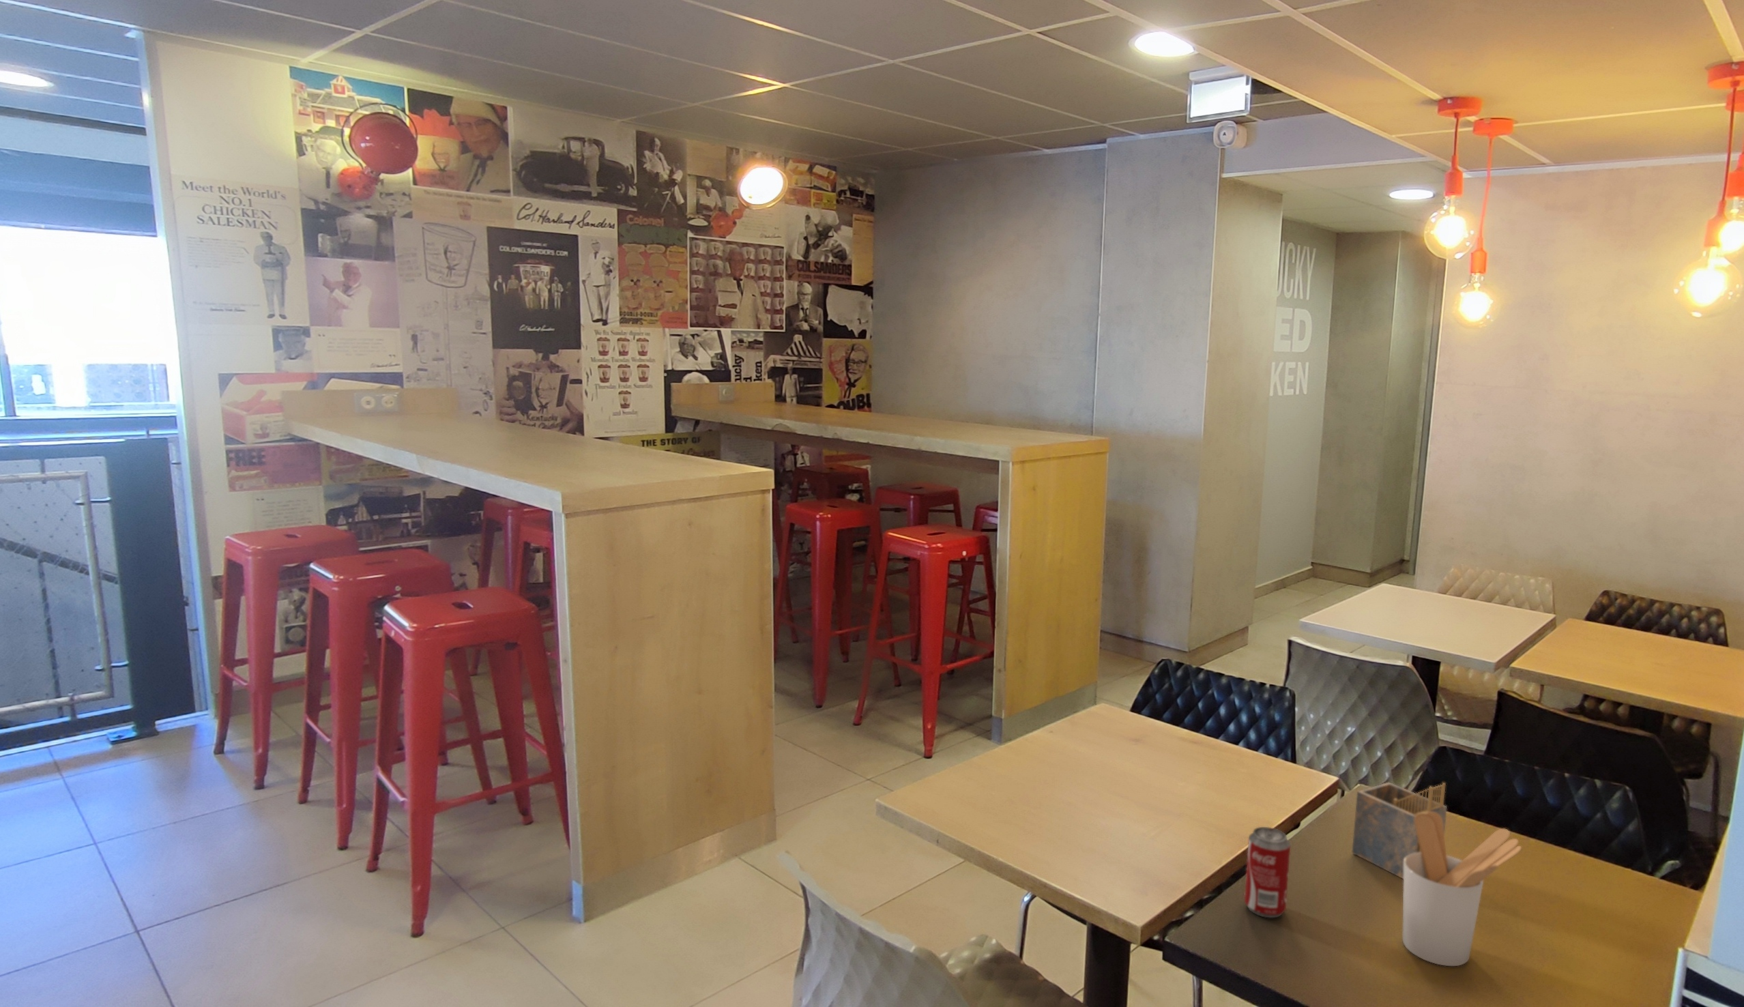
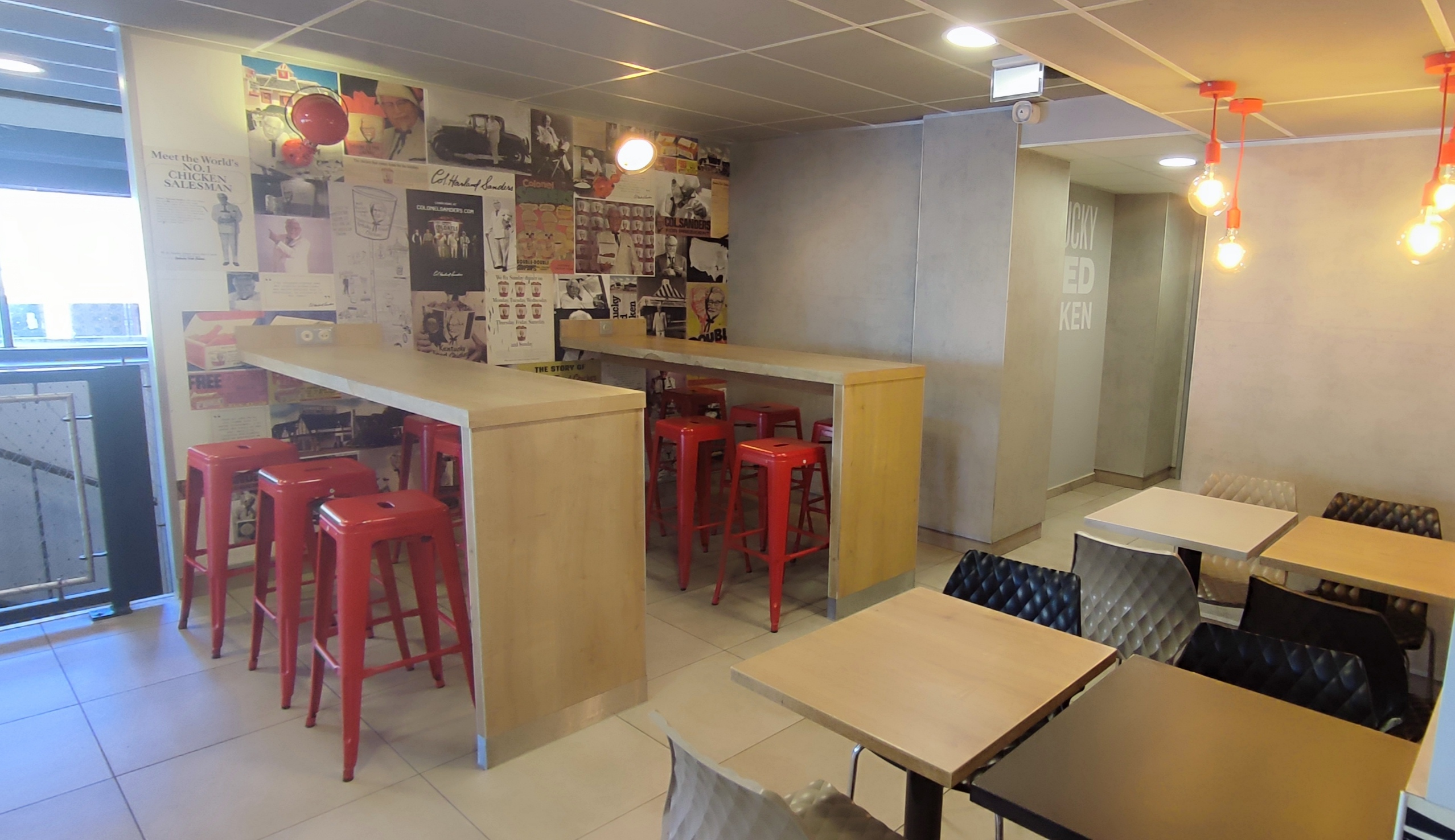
- napkin holder [1352,782,1448,880]
- utensil holder [1401,812,1522,966]
- beverage can [1244,826,1291,918]
